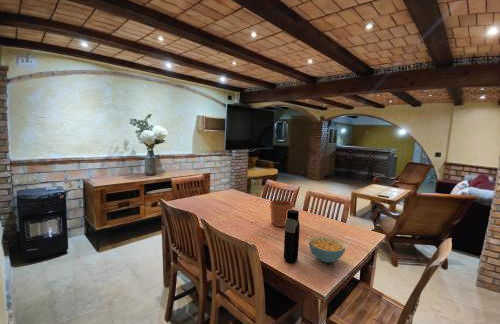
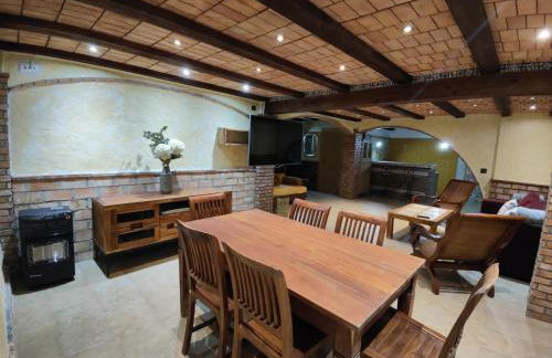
- water bottle [283,209,301,264]
- plant pot [269,192,294,228]
- cereal bowl [308,235,347,264]
